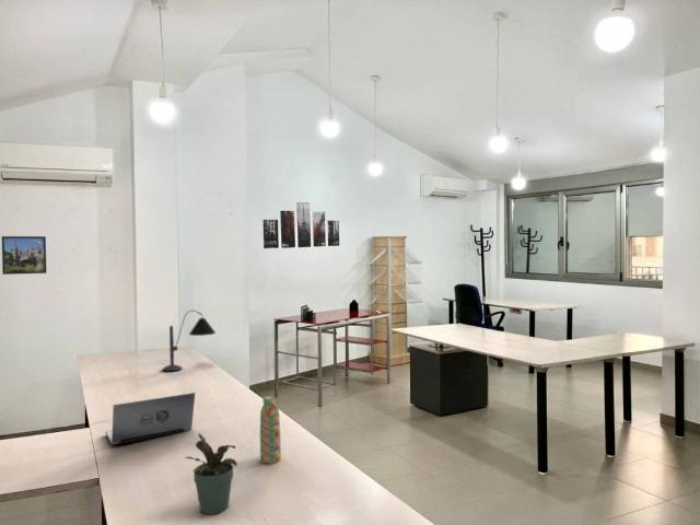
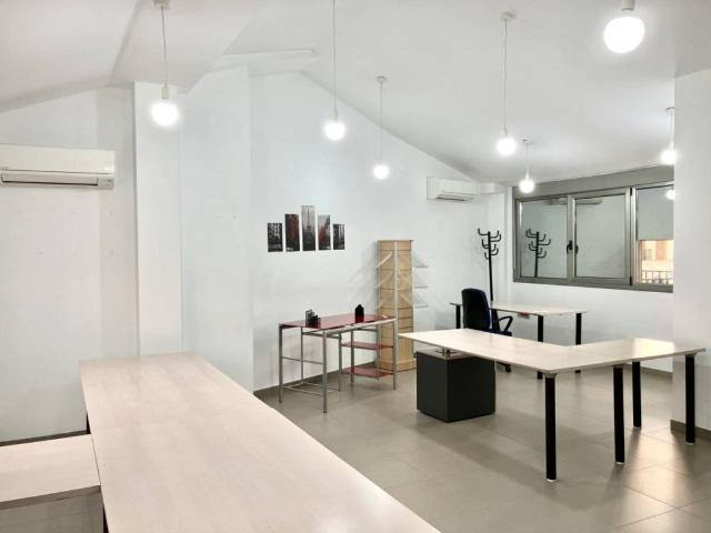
- potted plant [184,432,238,515]
- desk lamp [161,310,217,372]
- water bottle [259,395,282,465]
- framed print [1,235,47,276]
- laptop [104,392,196,445]
